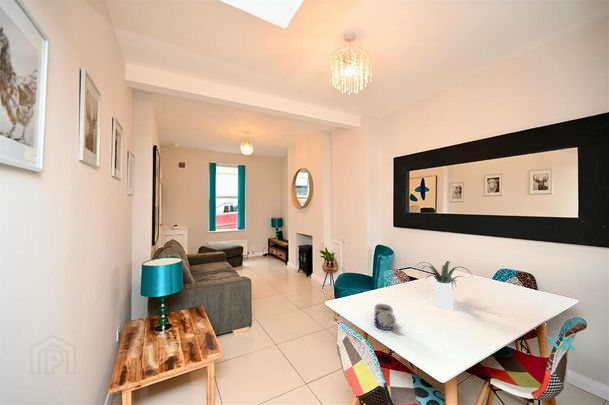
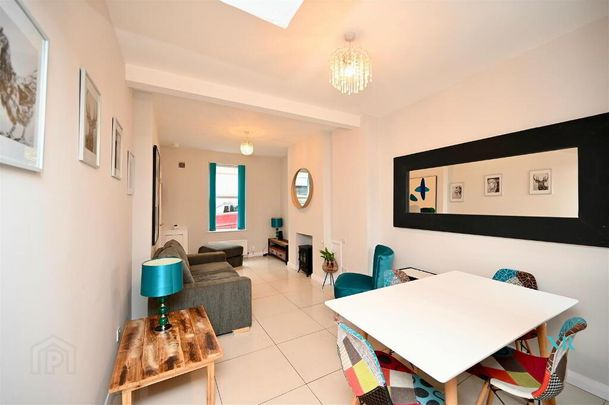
- potted plant [416,260,473,312]
- mug [373,303,397,331]
